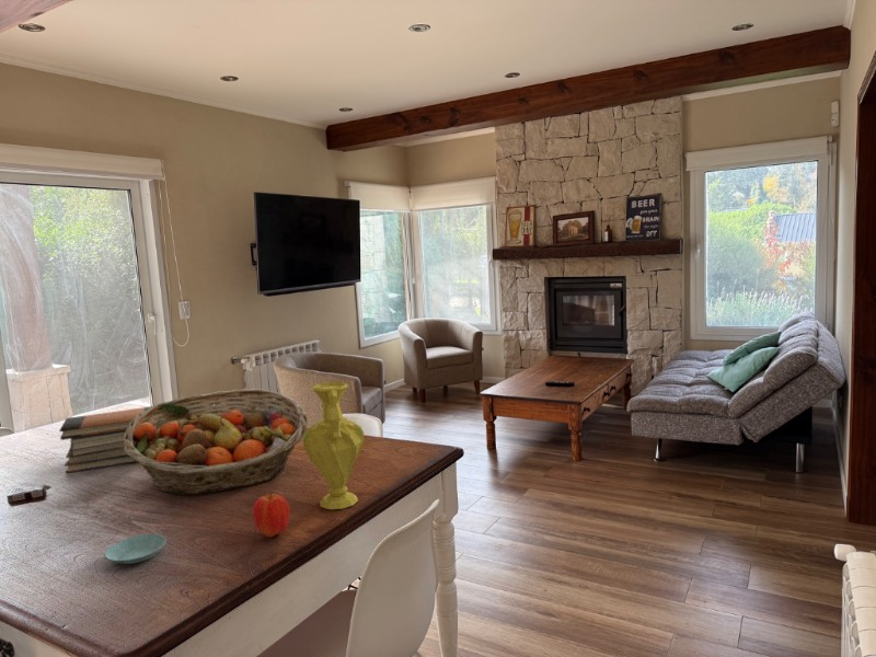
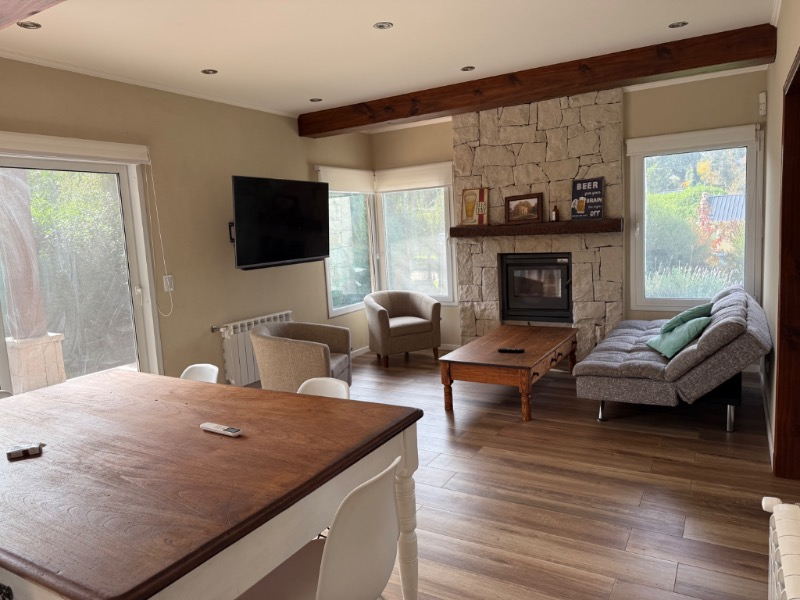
- fruit basket [124,388,309,496]
- apple [252,492,291,539]
- saucer [104,533,168,565]
- book stack [58,405,155,474]
- vase [302,381,366,510]
